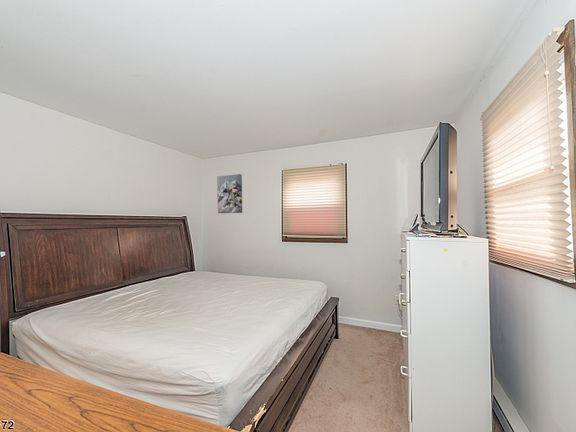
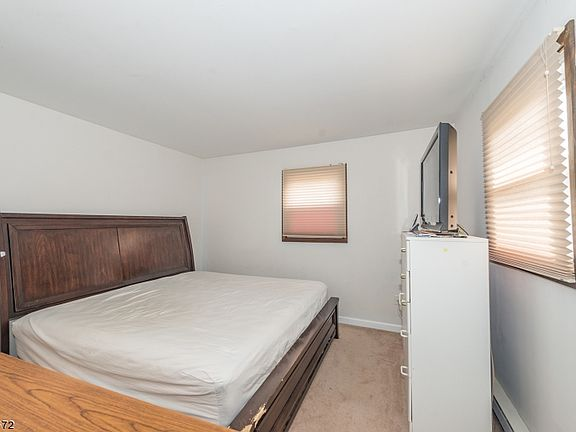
- wall art [216,173,243,214]
